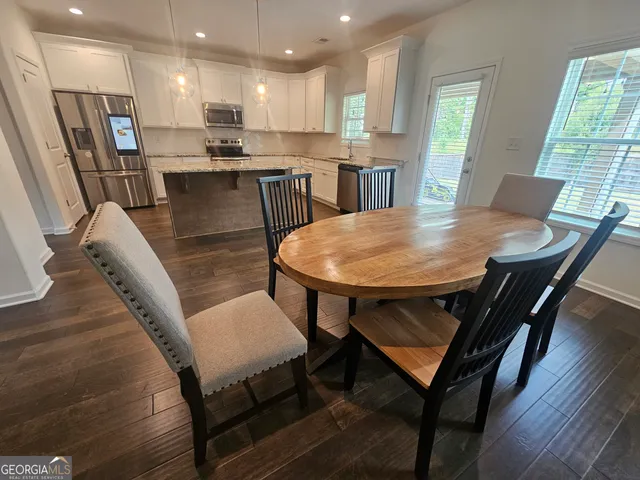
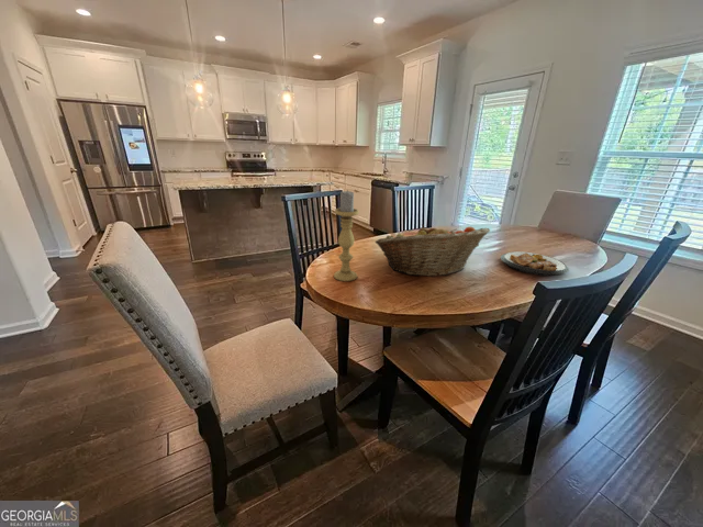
+ candle holder [333,189,359,282]
+ fruit basket [373,223,491,278]
+ plate [500,250,570,277]
